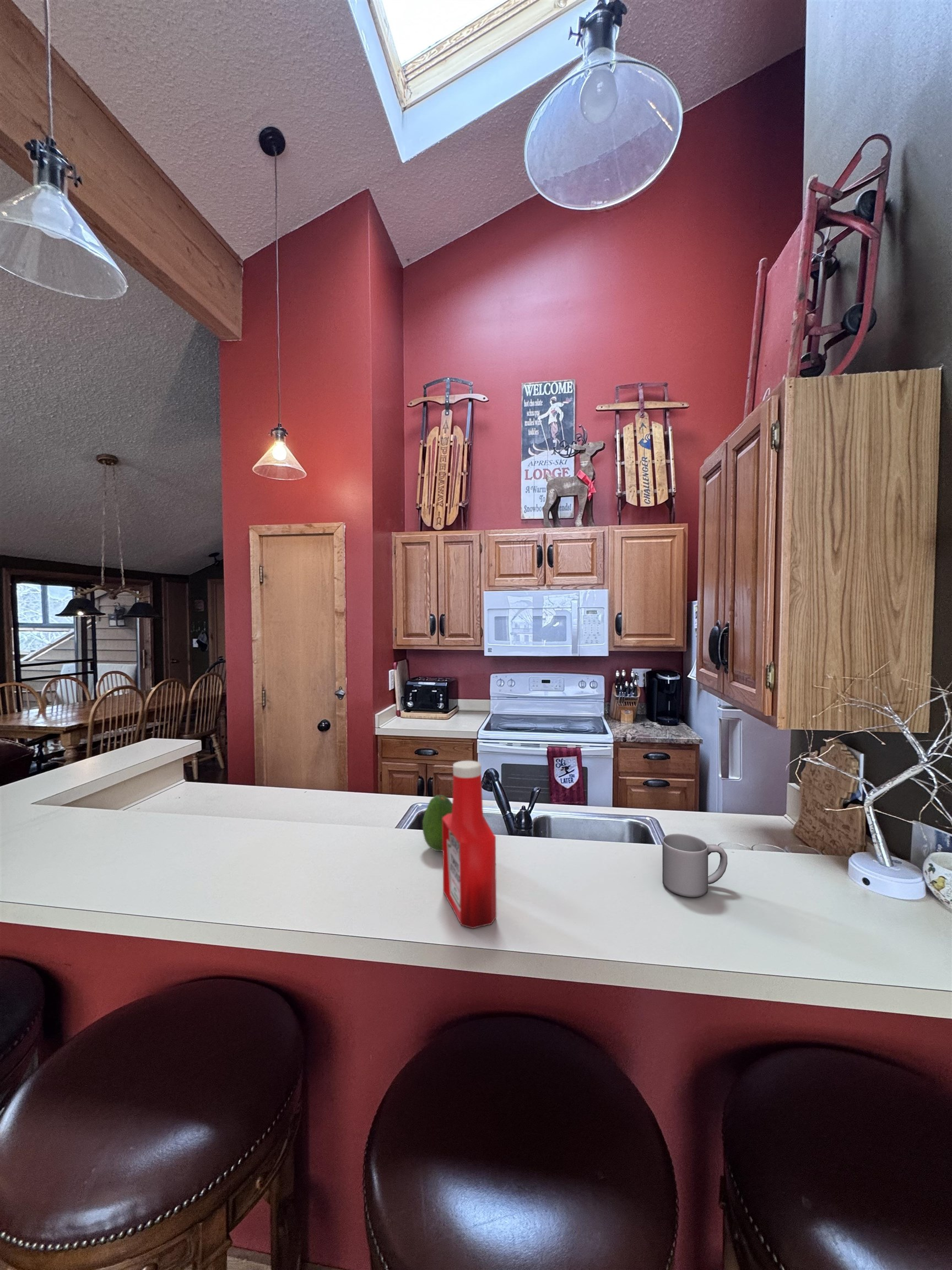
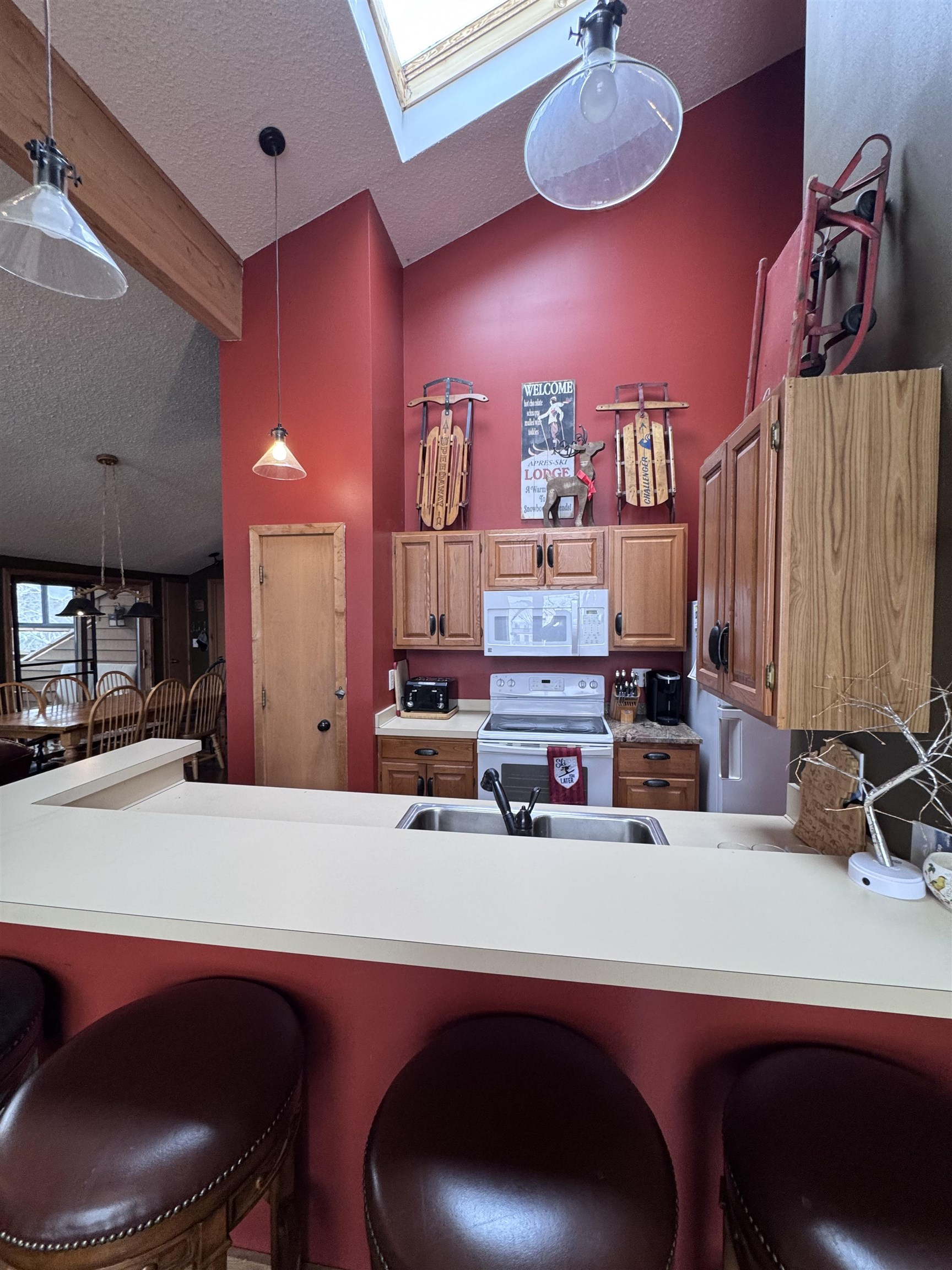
- fruit [422,794,452,852]
- mug [662,833,728,898]
- soap bottle [442,760,497,929]
